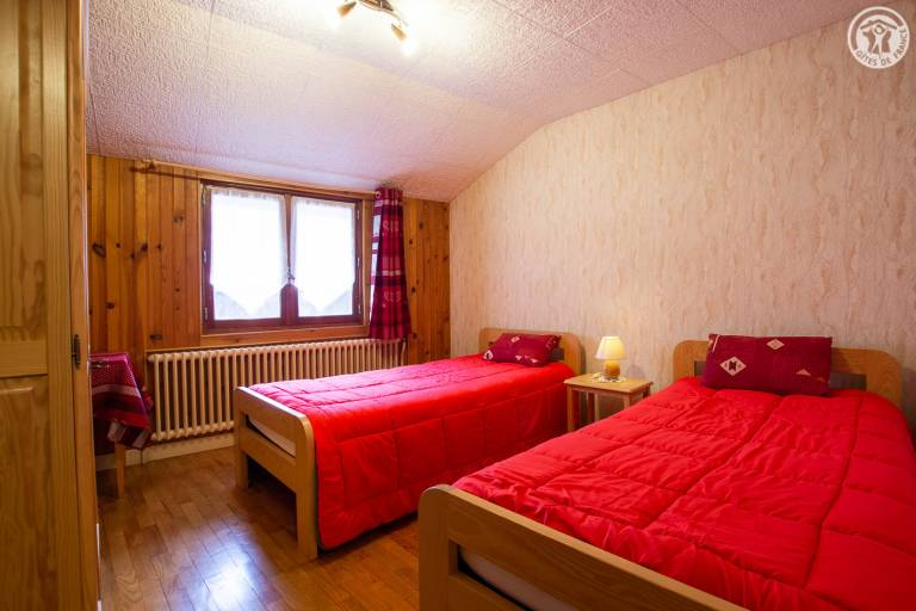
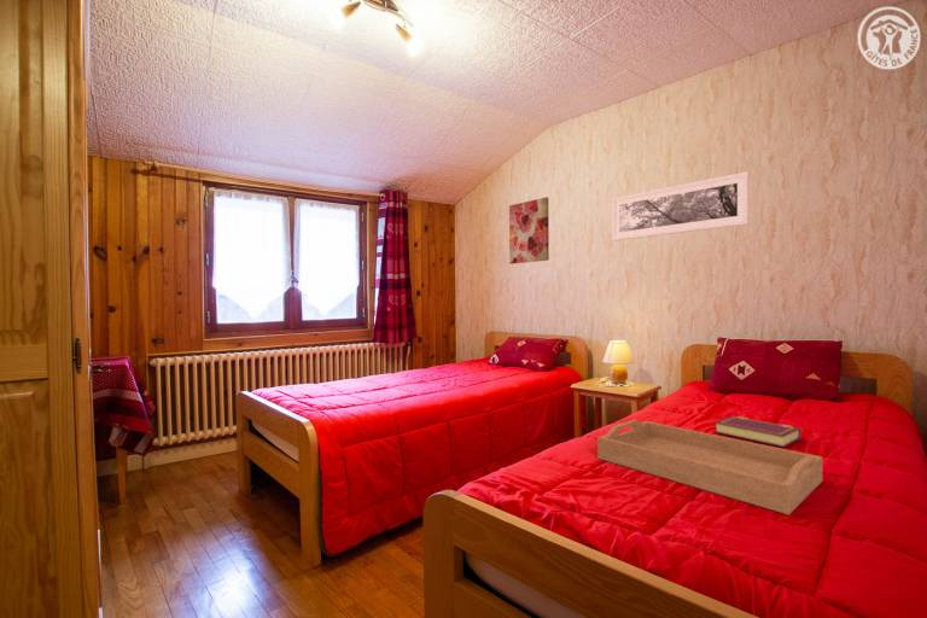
+ wall art [508,197,550,266]
+ book [713,415,803,448]
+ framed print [611,170,750,241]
+ serving tray [596,419,823,517]
